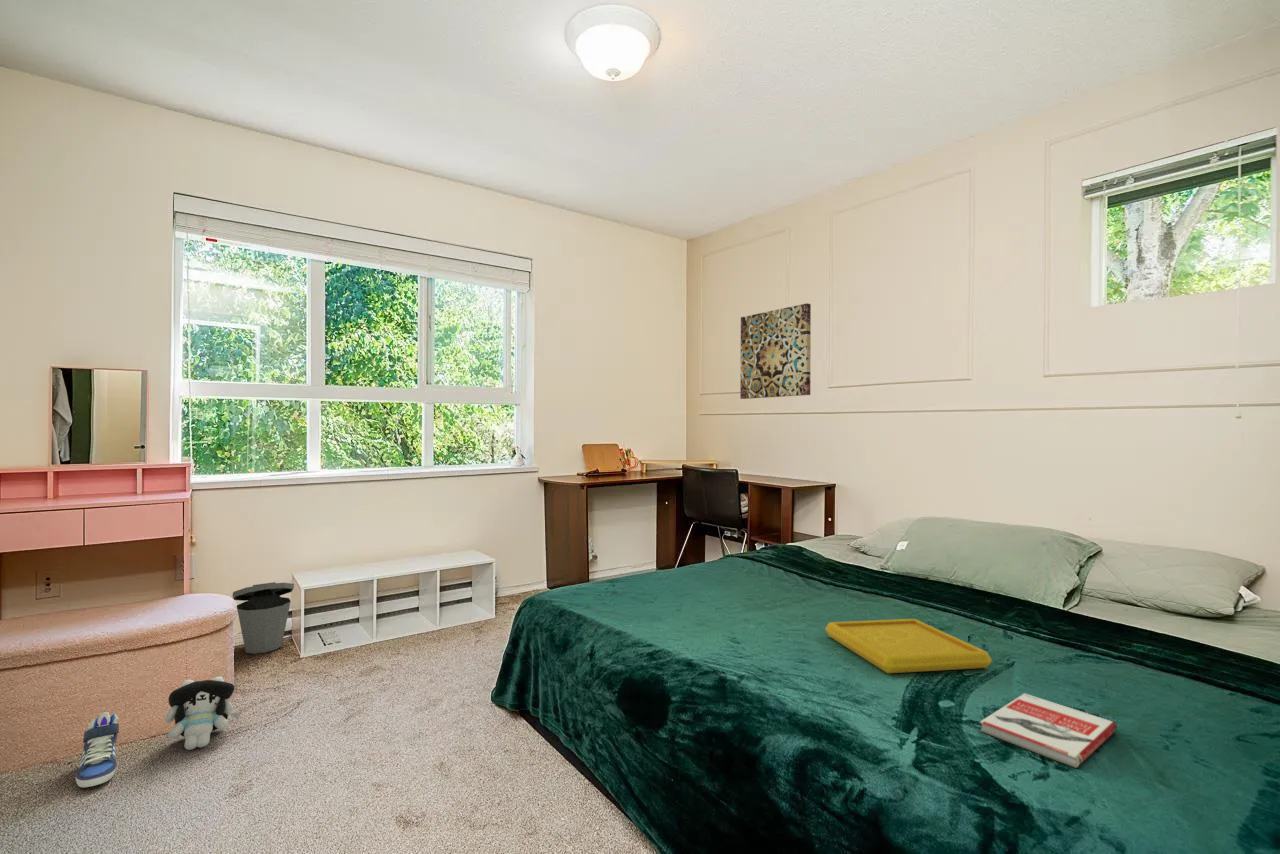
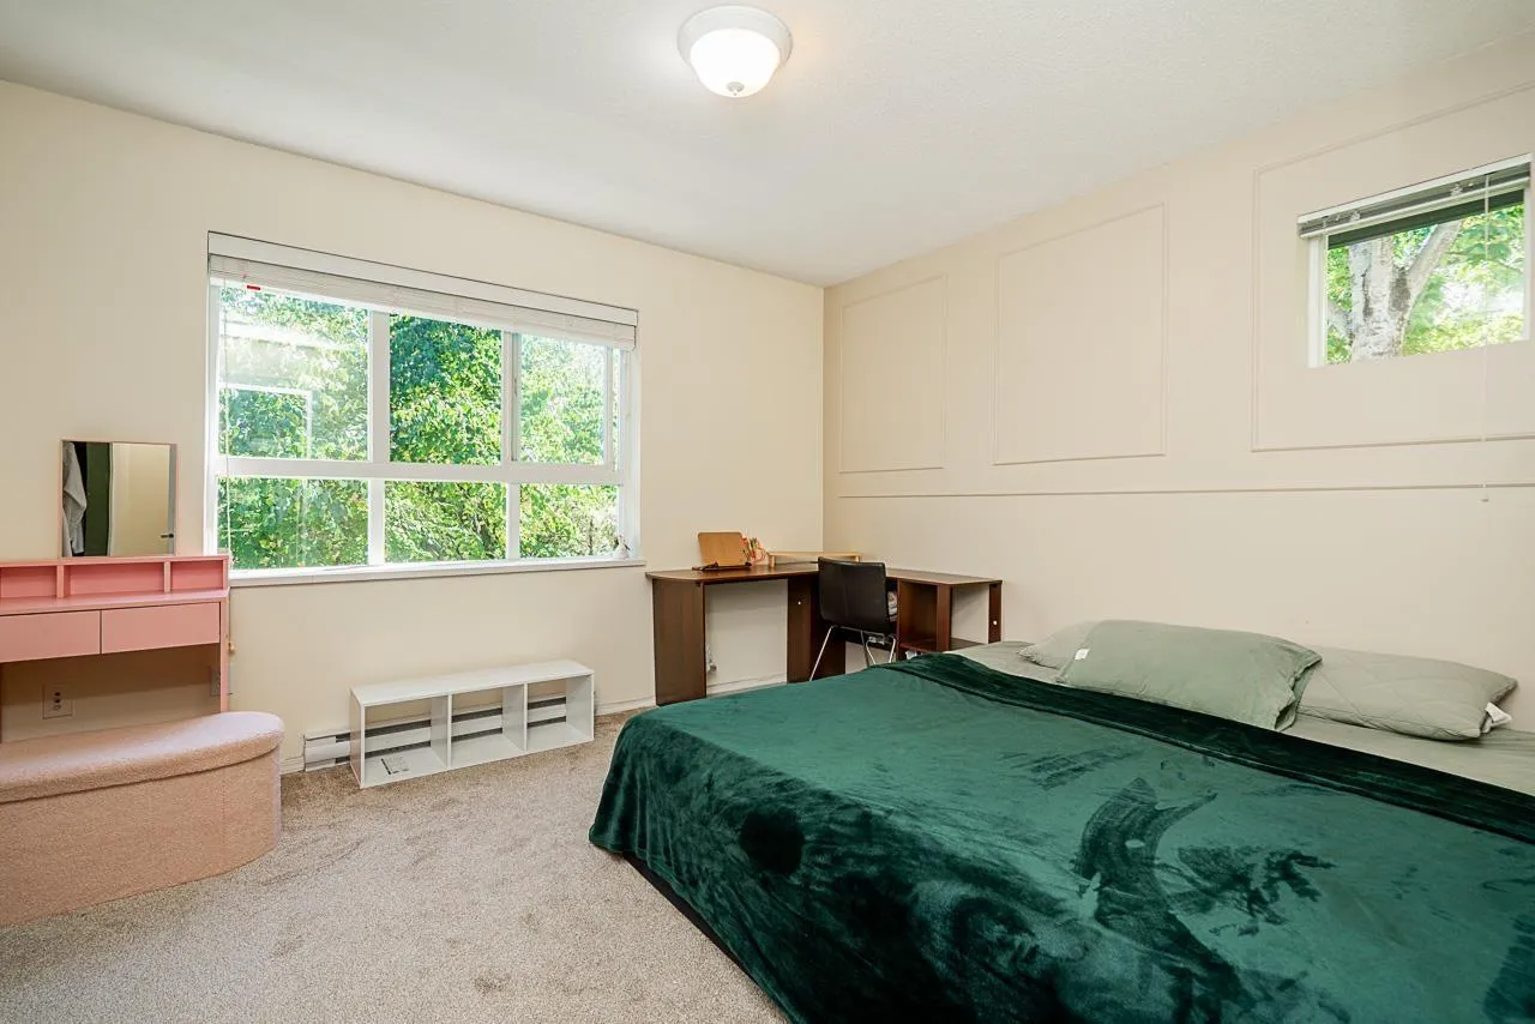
- trash can [231,581,295,655]
- plush toy [164,675,242,751]
- serving tray [824,618,993,674]
- book [979,692,1118,768]
- sneaker [75,711,120,788]
- wall art [739,302,812,400]
